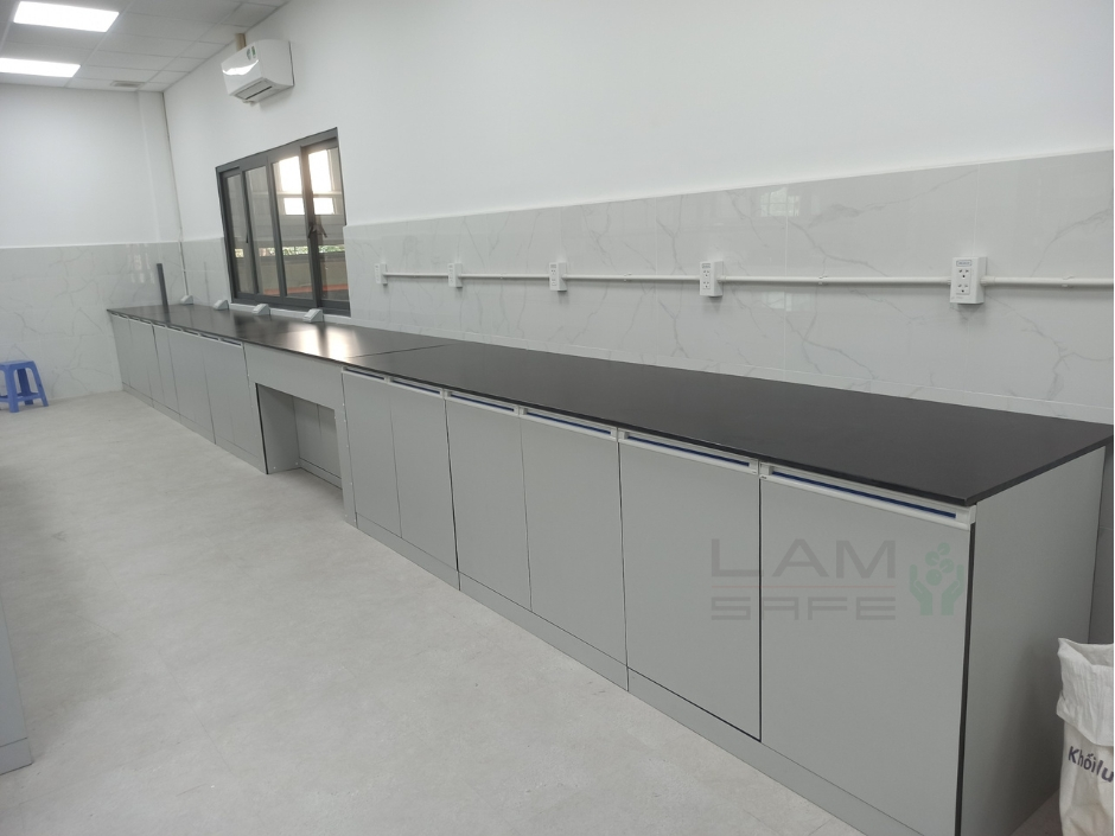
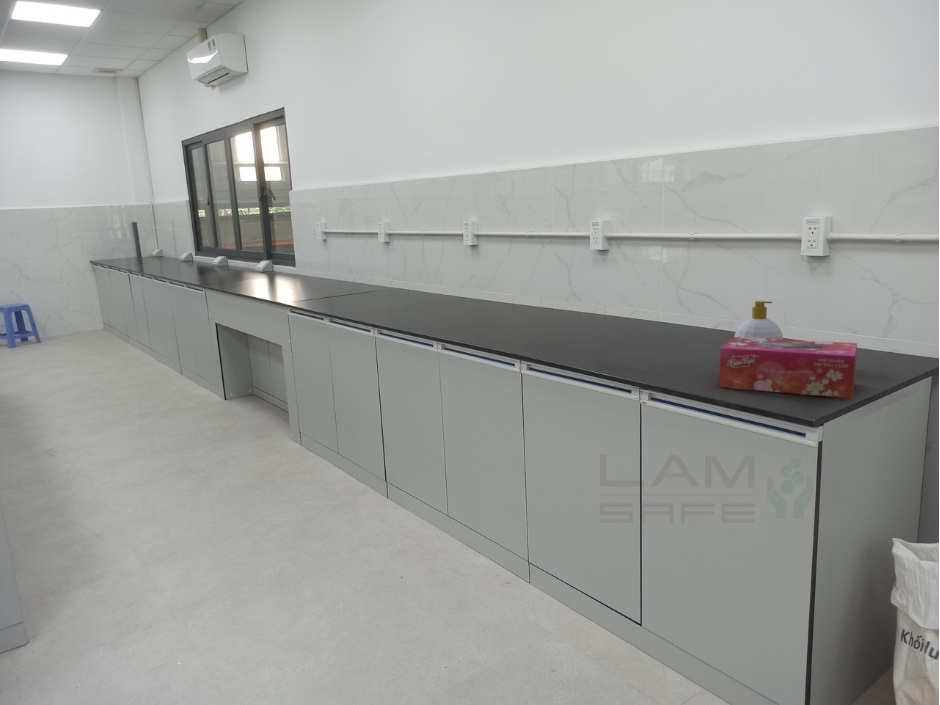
+ tissue box [718,336,858,399]
+ soap bottle [734,300,784,340]
